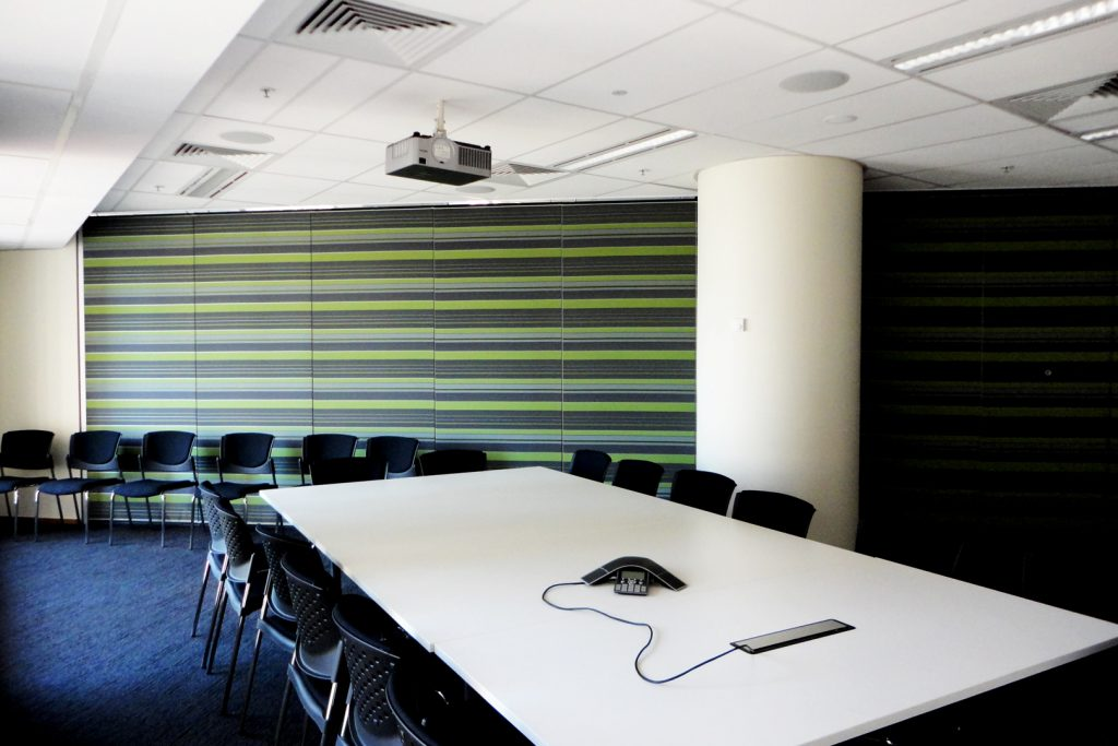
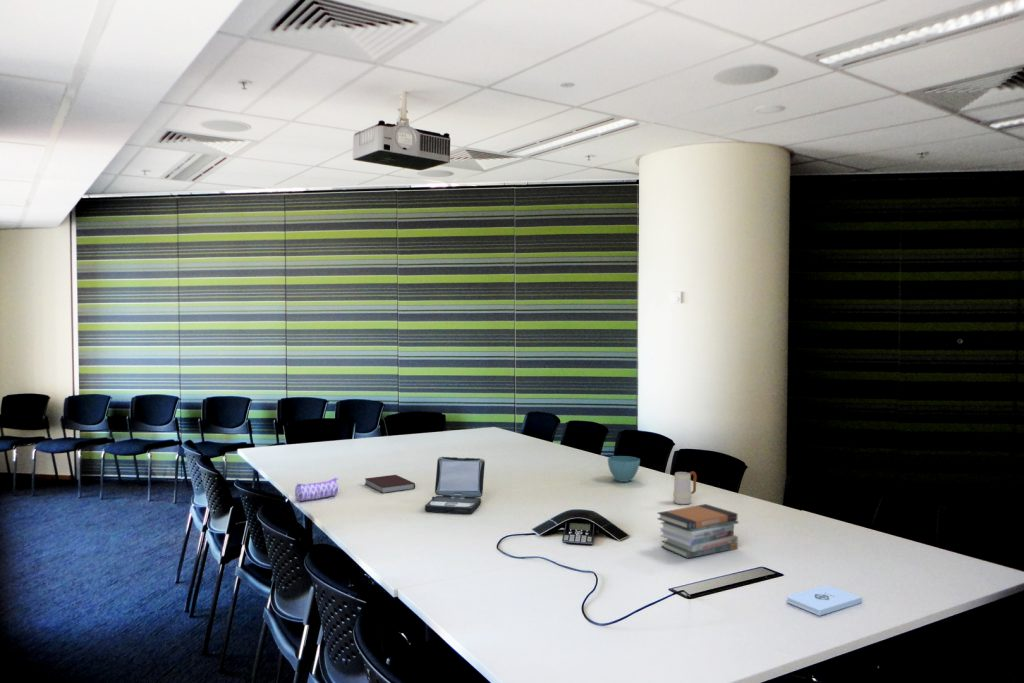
+ laptop [424,456,486,514]
+ pencil case [294,477,339,502]
+ notebook [364,474,416,494]
+ mug [672,471,698,505]
+ plant pot [607,455,641,483]
+ book stack [656,503,739,559]
+ notepad [786,584,863,617]
